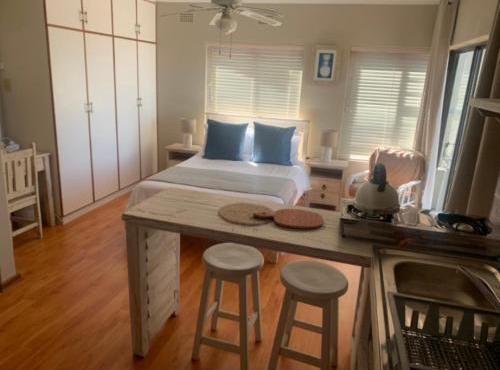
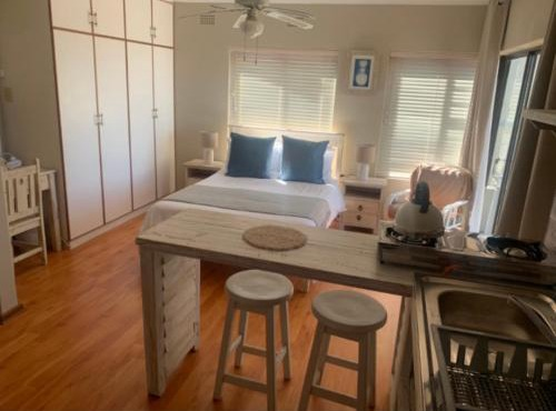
- cutting board [252,208,324,230]
